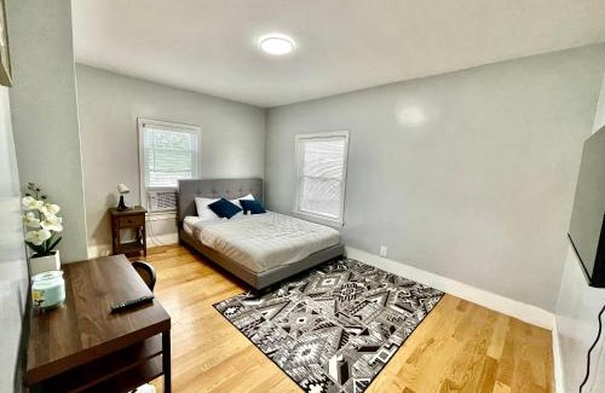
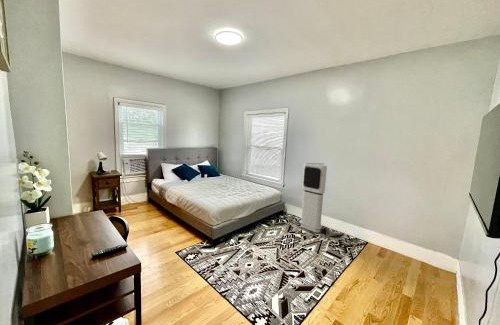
+ air purifier [299,162,328,234]
